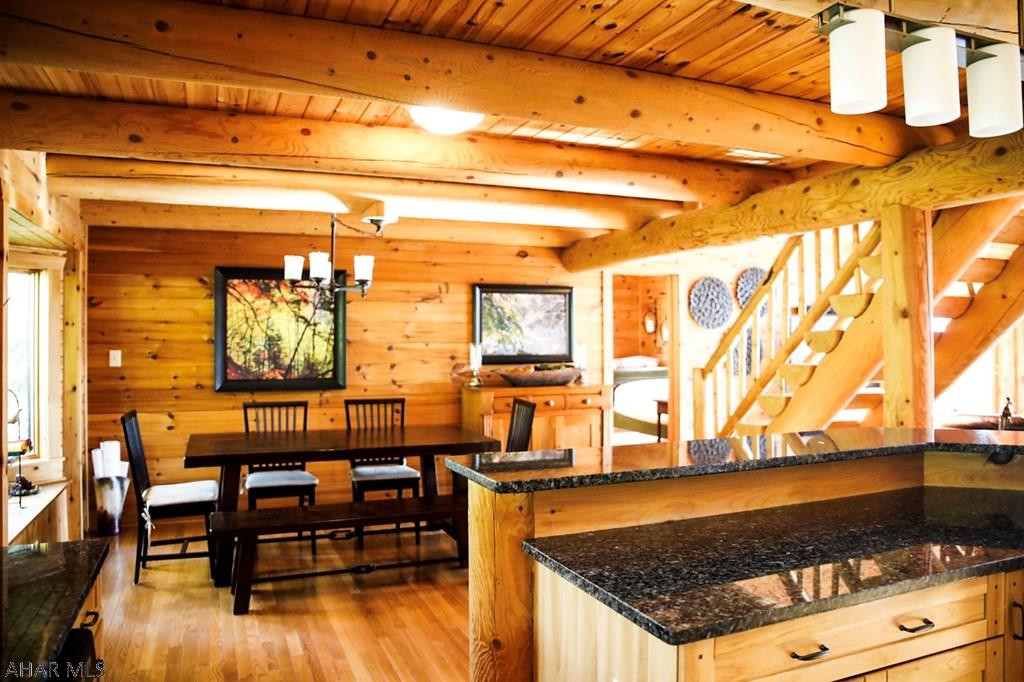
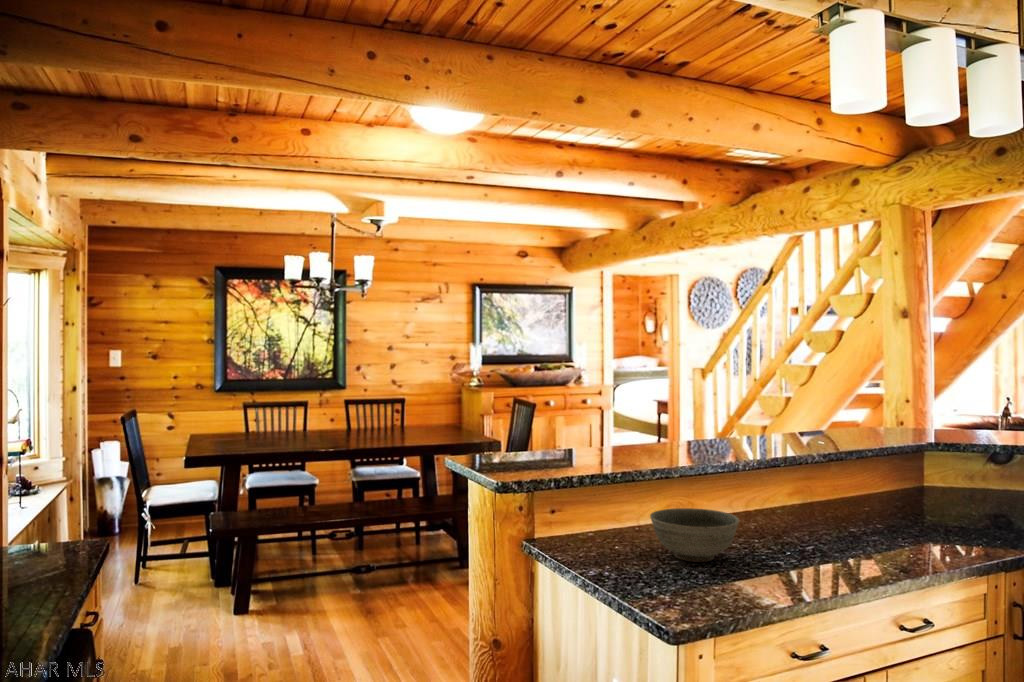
+ bowl [649,507,741,563]
